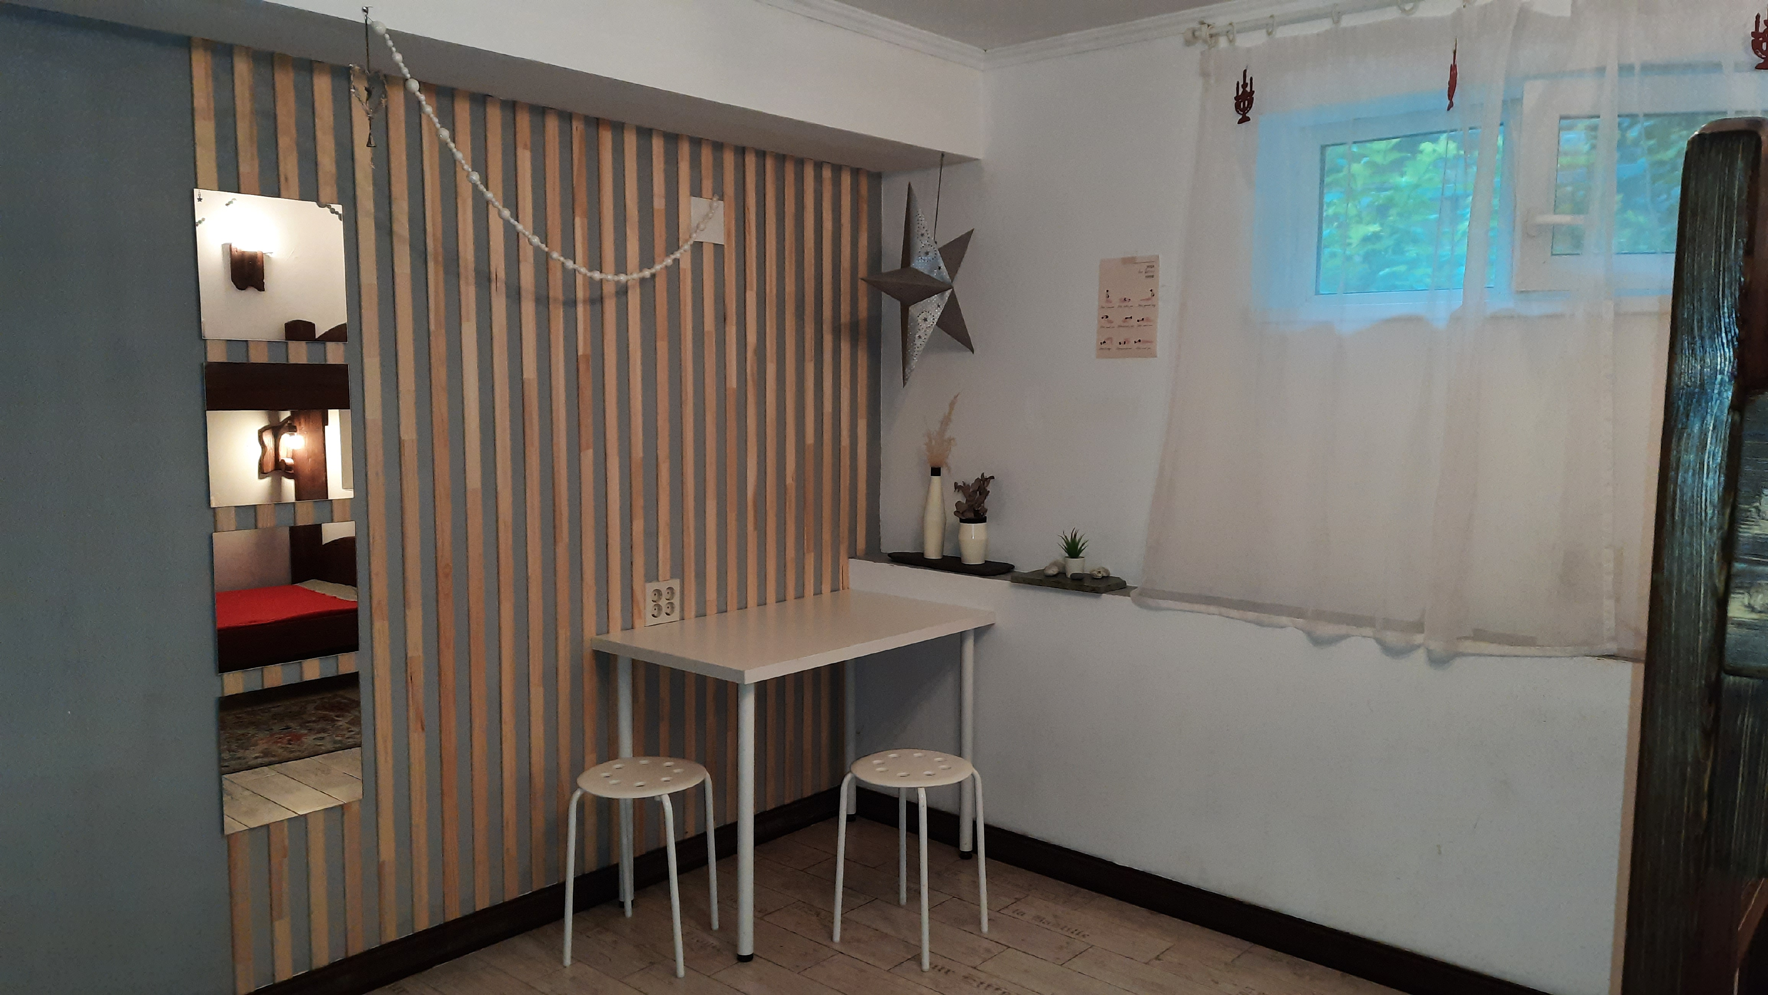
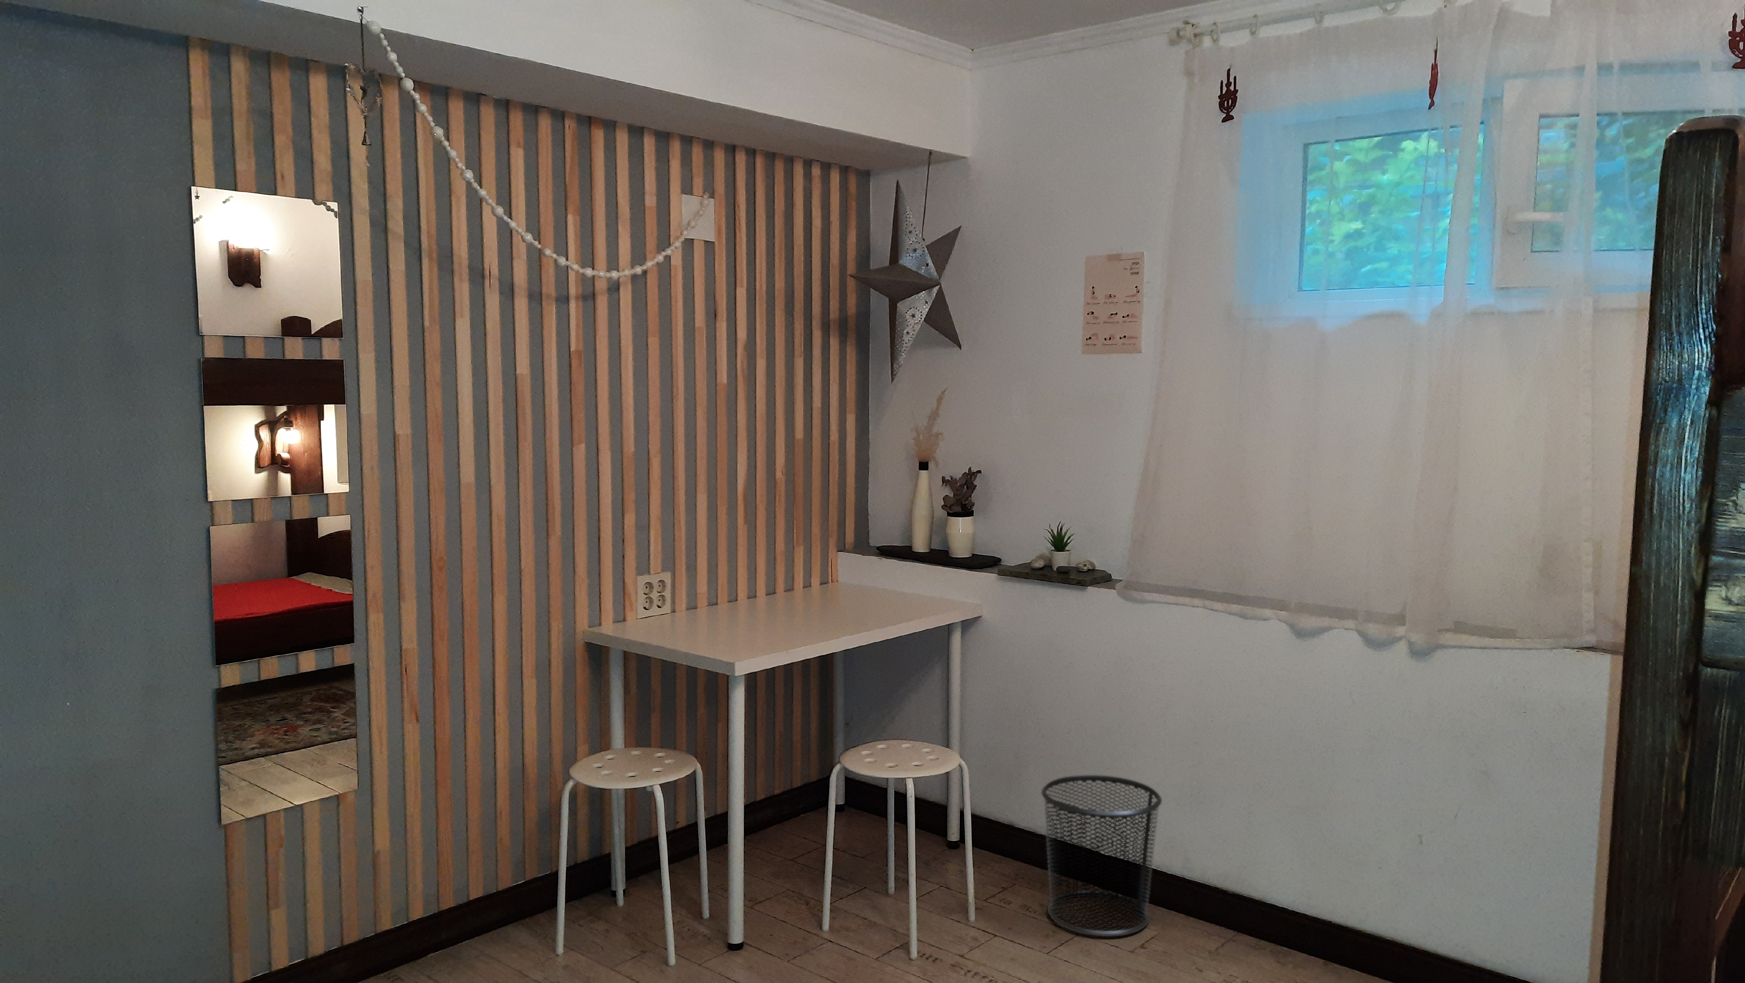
+ waste bin [1040,774,1163,937]
